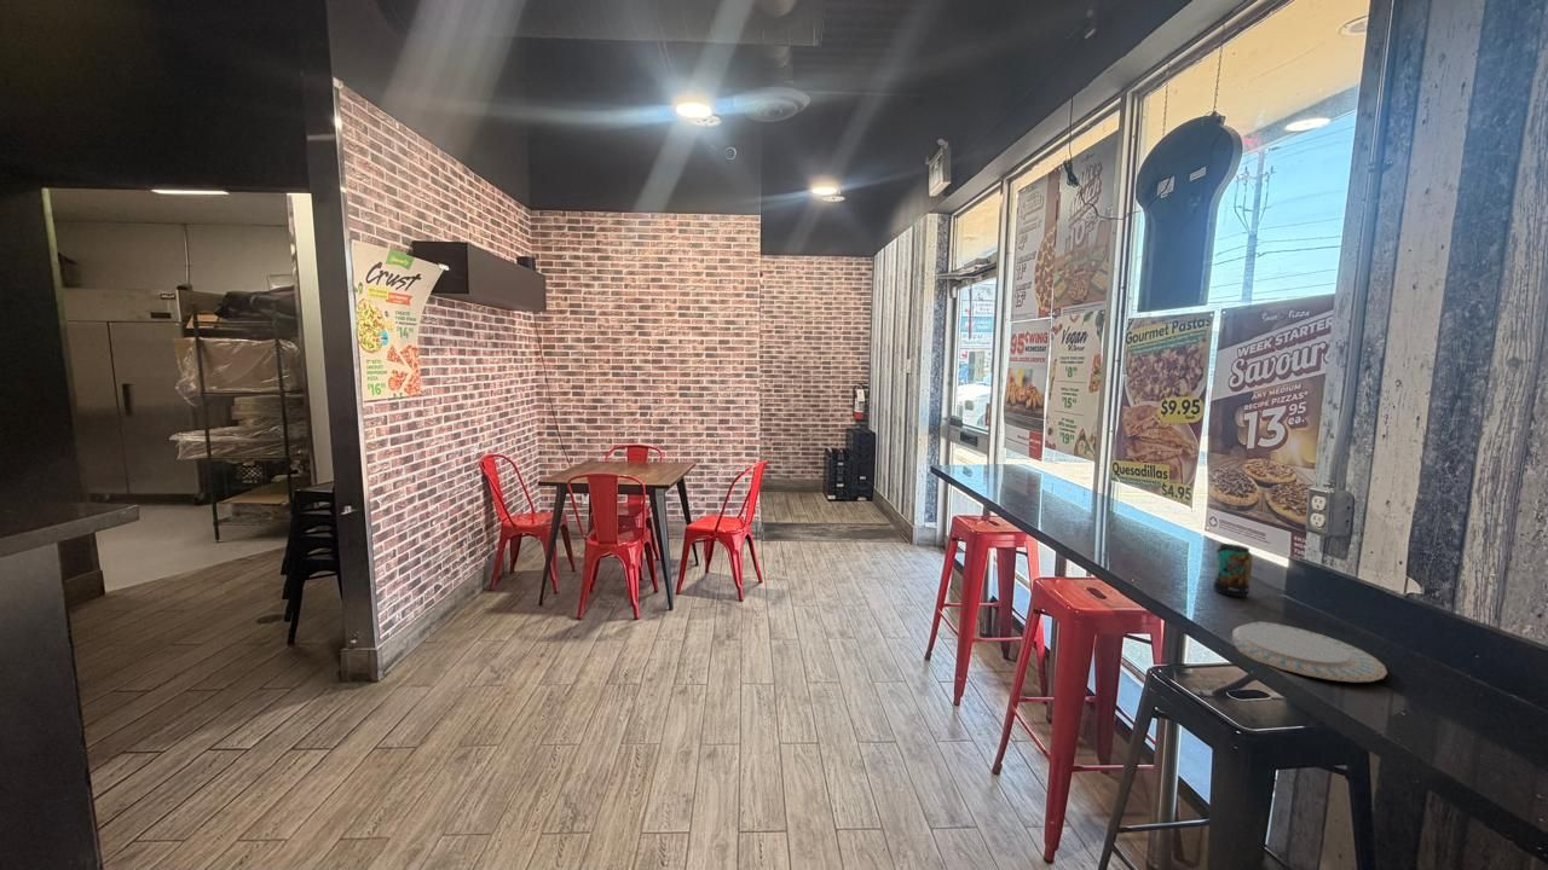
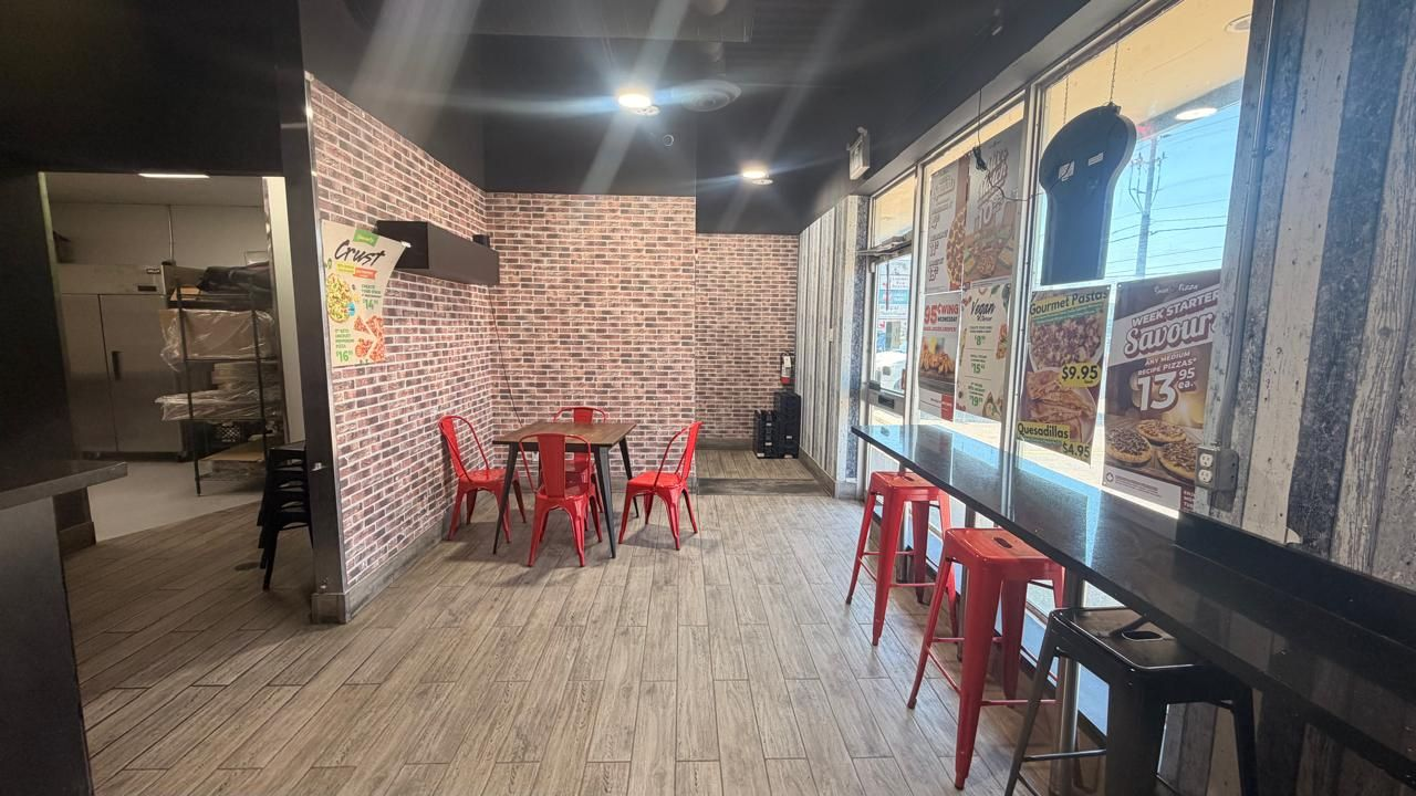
- chinaware [1231,620,1388,683]
- beverage can [1212,543,1253,598]
